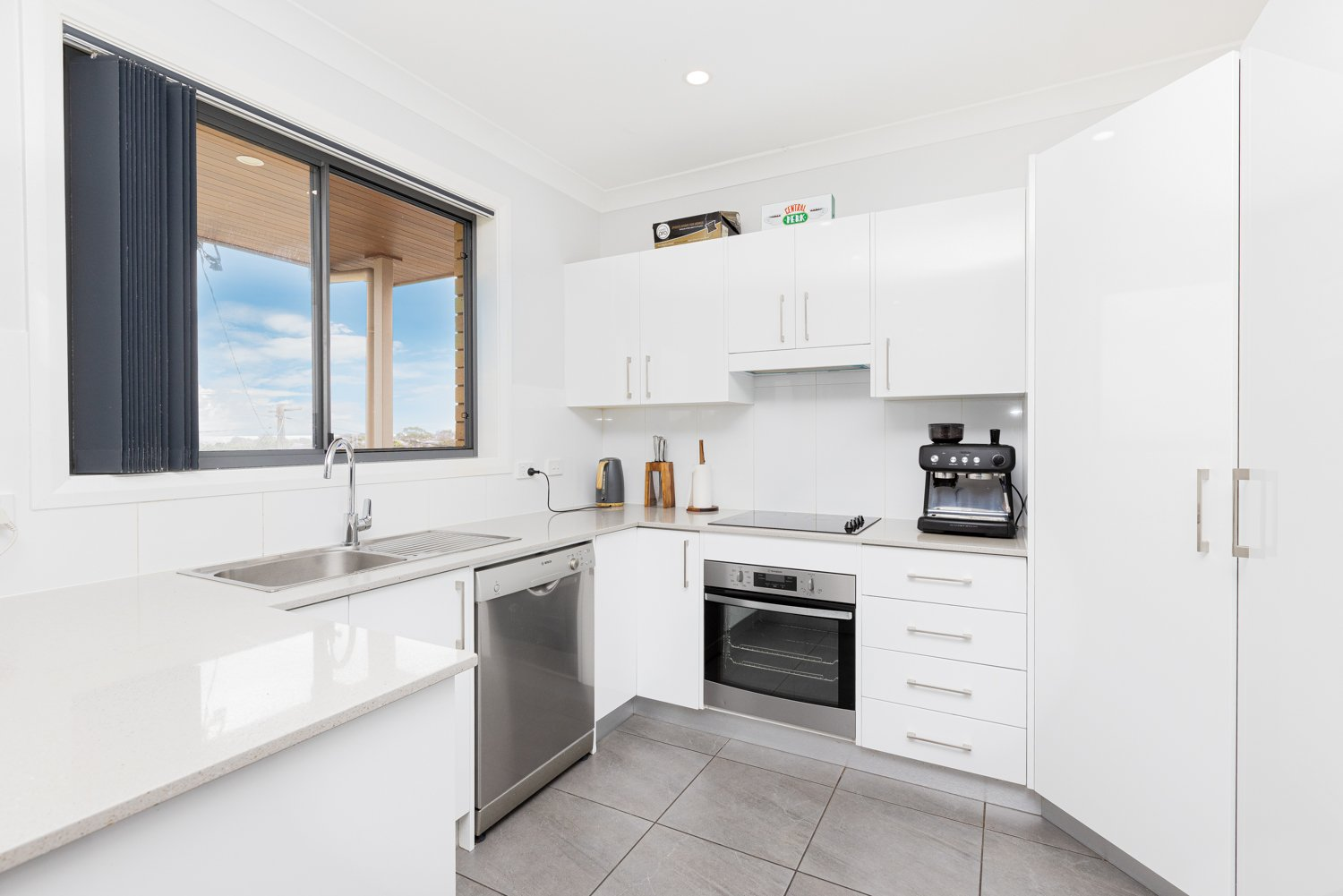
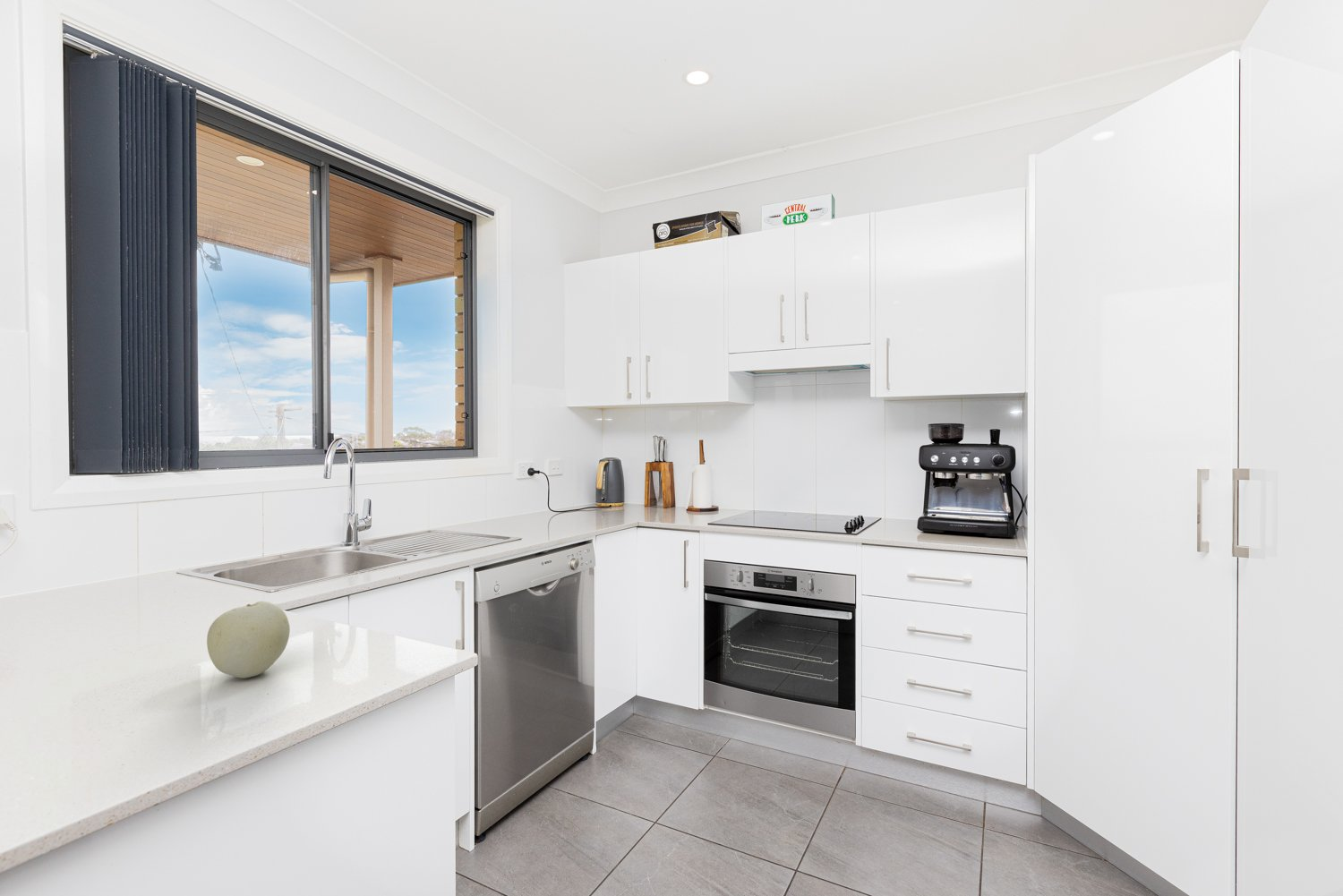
+ fruit [206,601,291,679]
